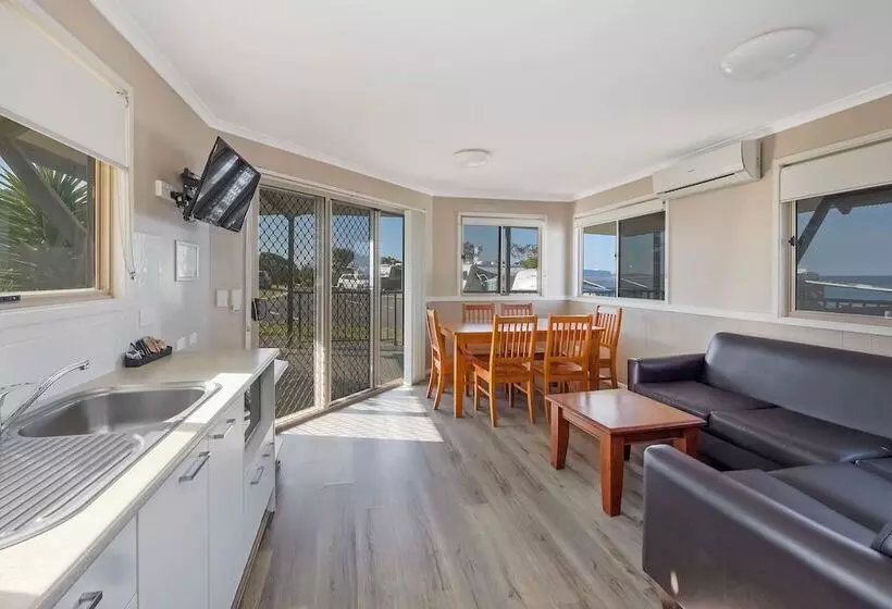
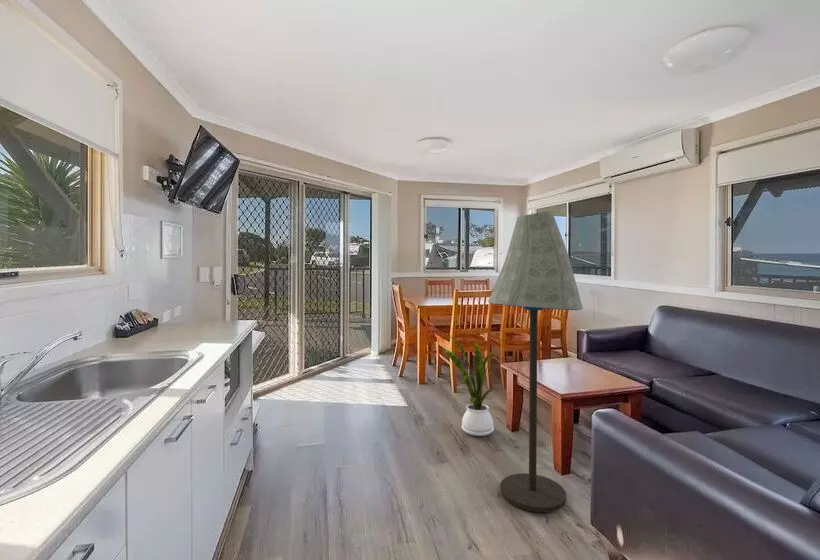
+ house plant [442,335,500,437]
+ floor lamp [487,210,584,513]
